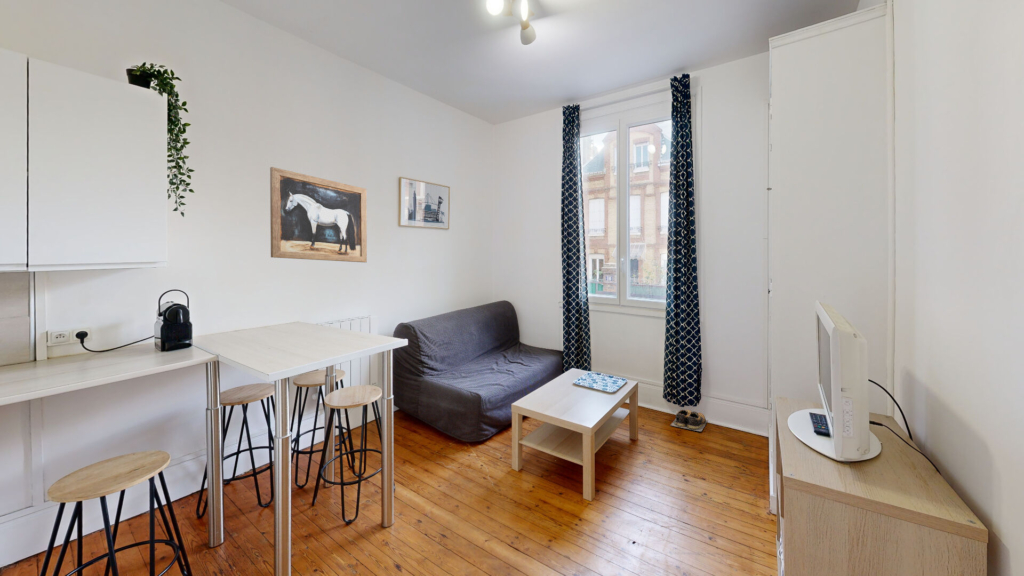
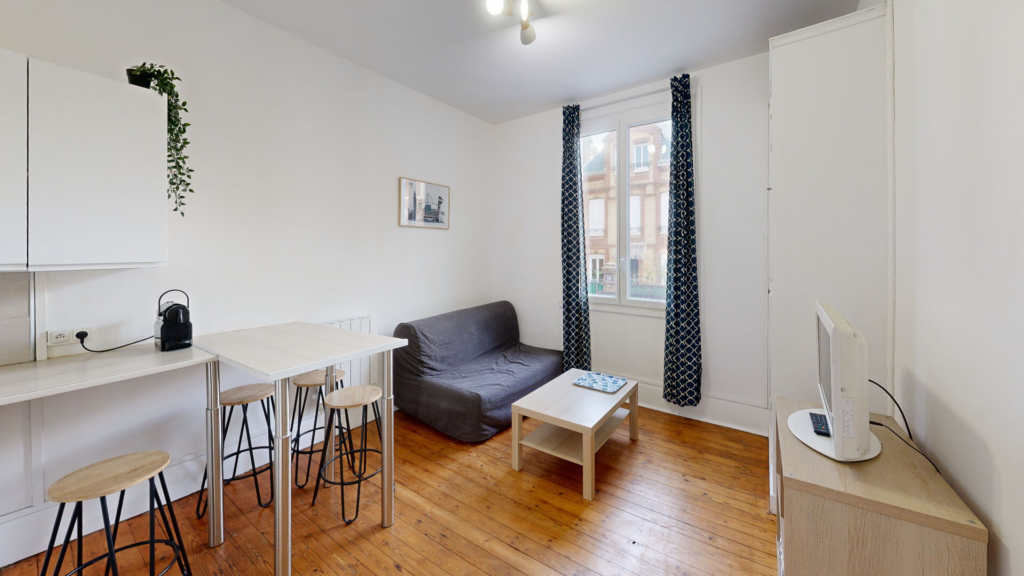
- shoes [670,409,709,432]
- wall art [269,166,368,263]
